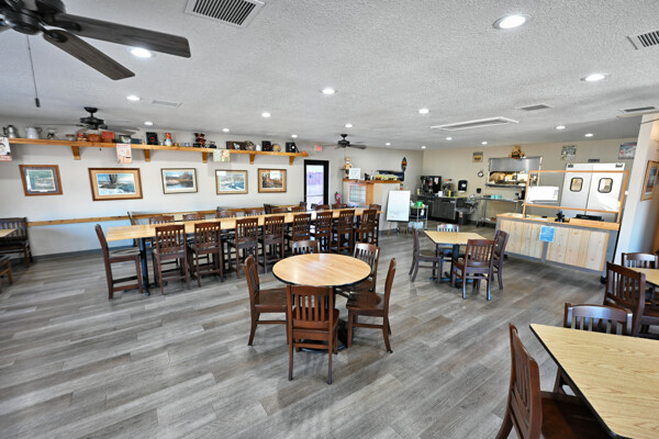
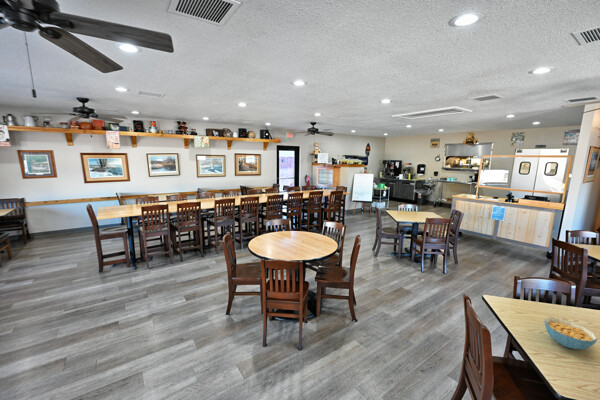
+ cereal bowl [544,317,598,351]
